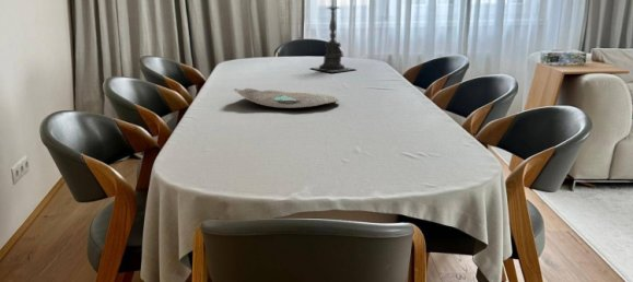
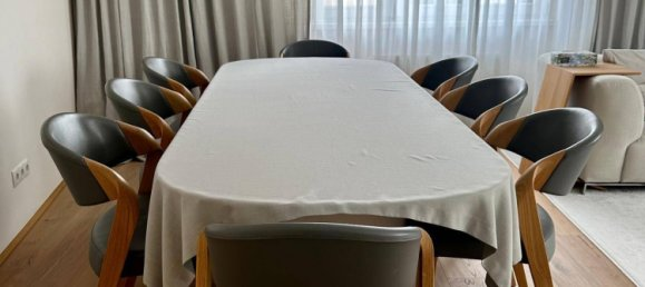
- decorative bowl [232,87,340,108]
- candle holder [308,0,359,73]
